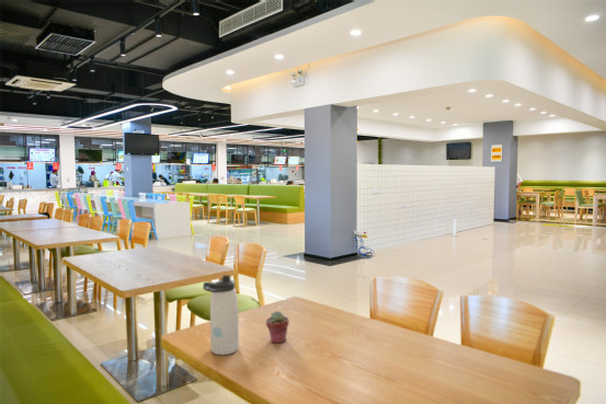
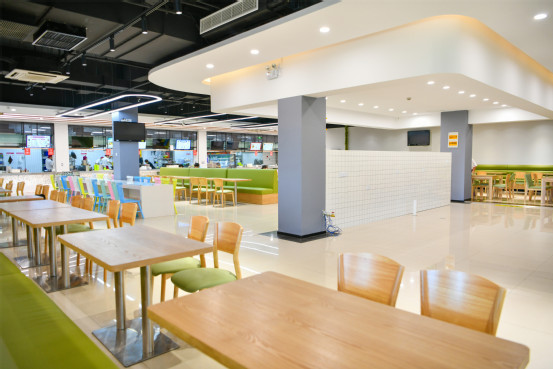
- thermos bottle [202,274,240,356]
- potted succulent [265,311,289,344]
